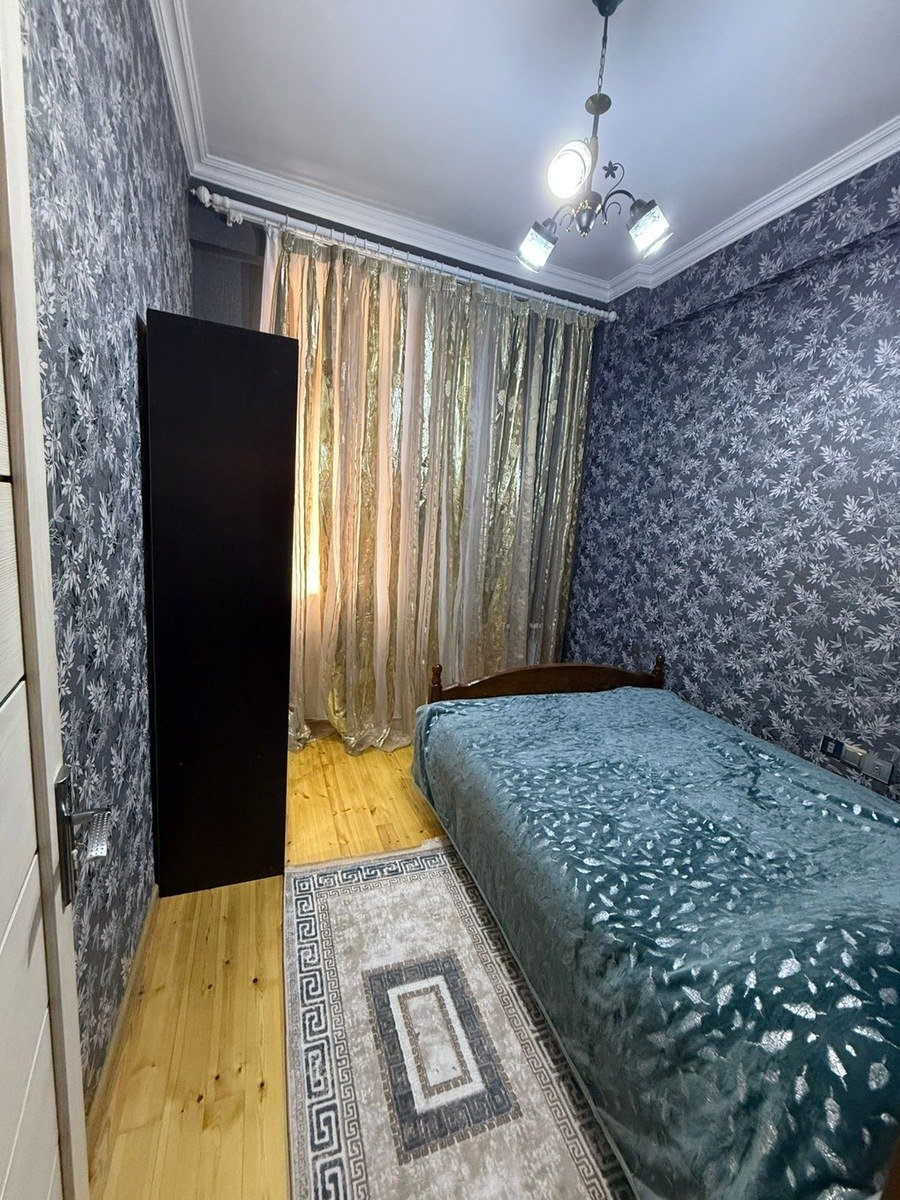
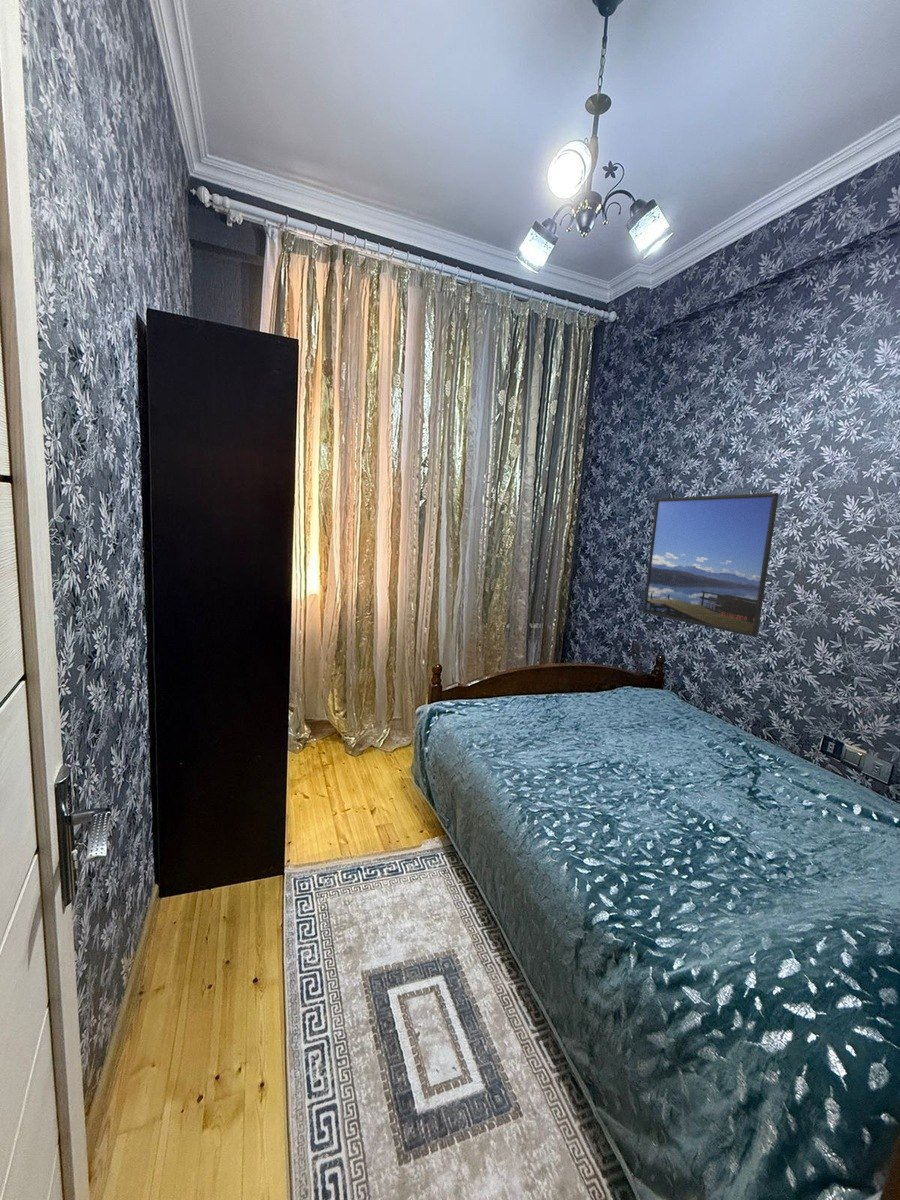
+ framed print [642,492,780,638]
